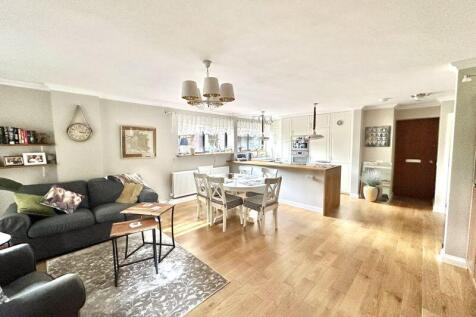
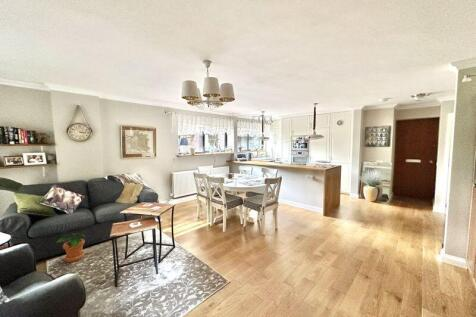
+ potted plant [55,232,87,263]
